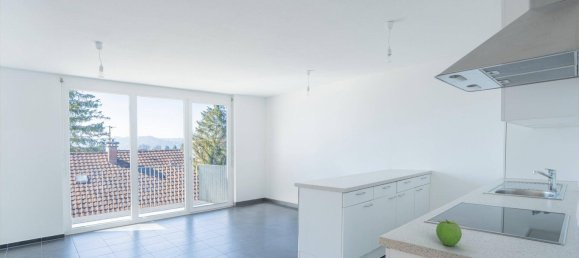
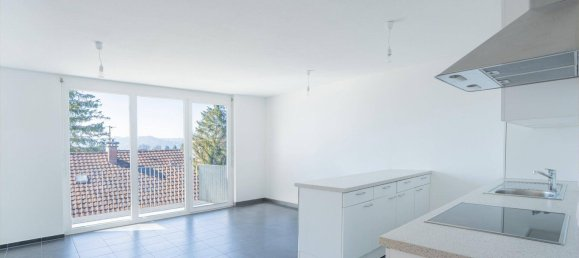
- fruit [435,219,463,247]
